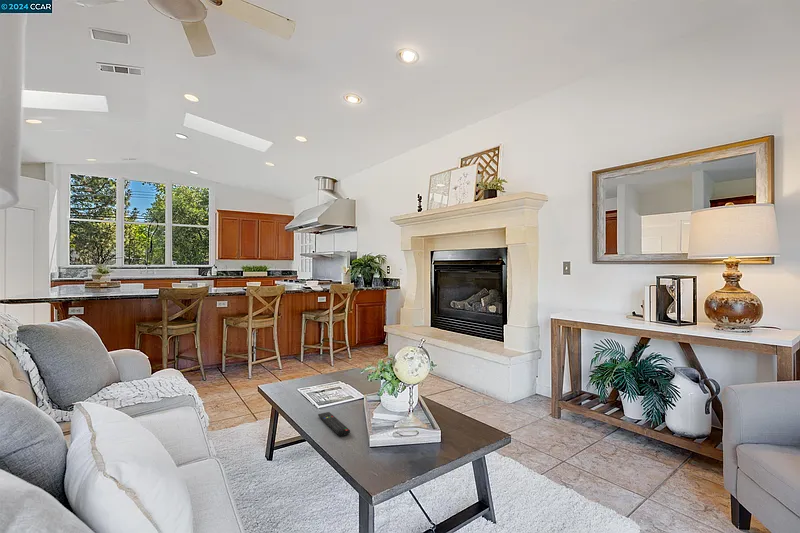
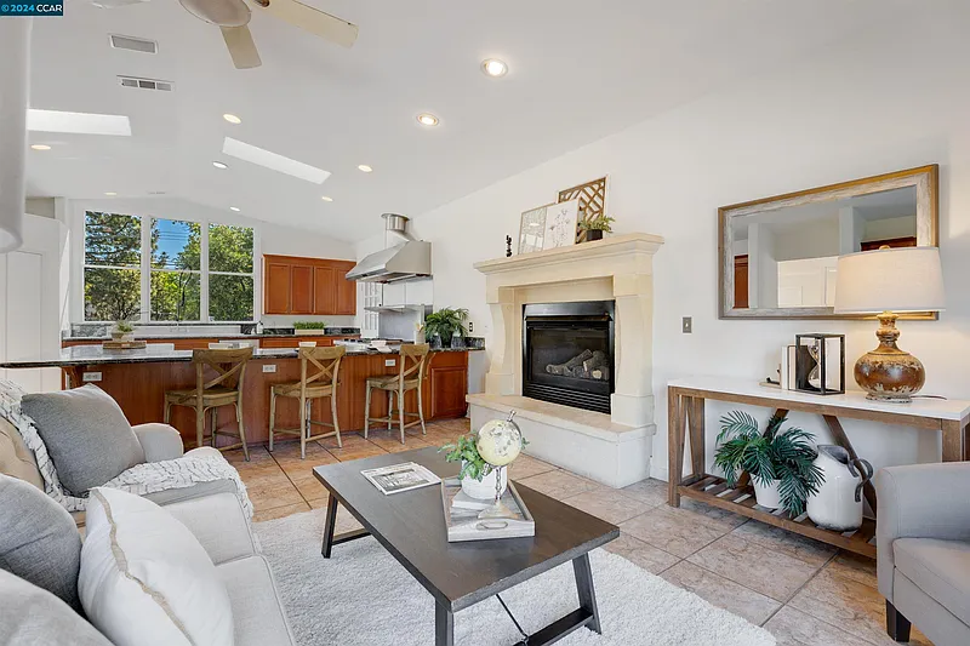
- remote control [317,411,351,437]
